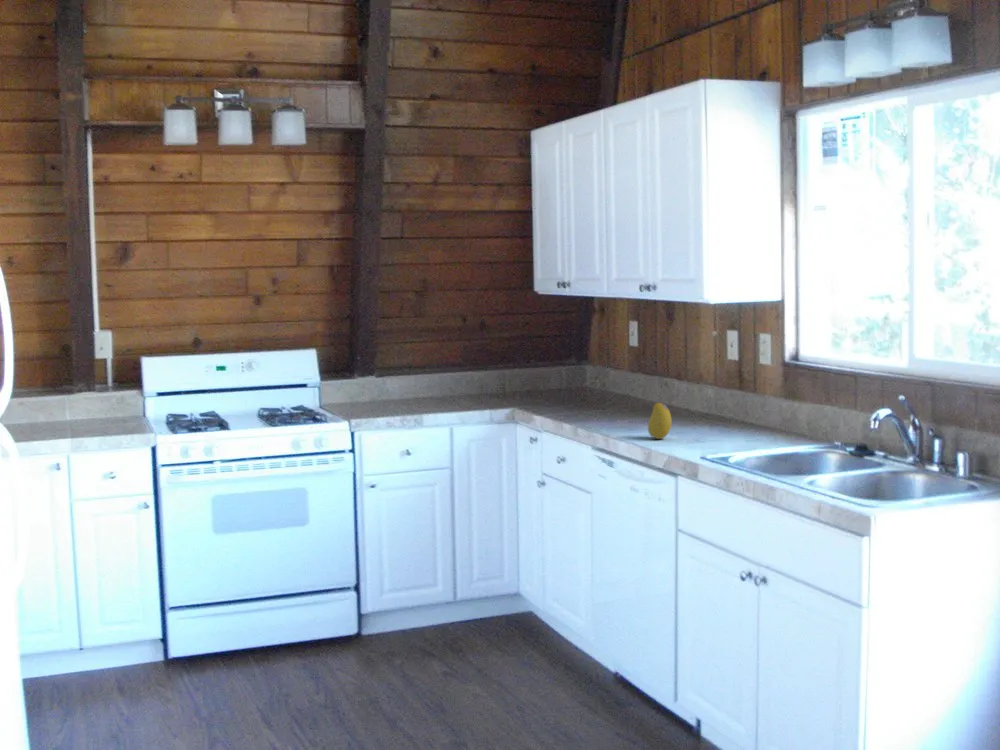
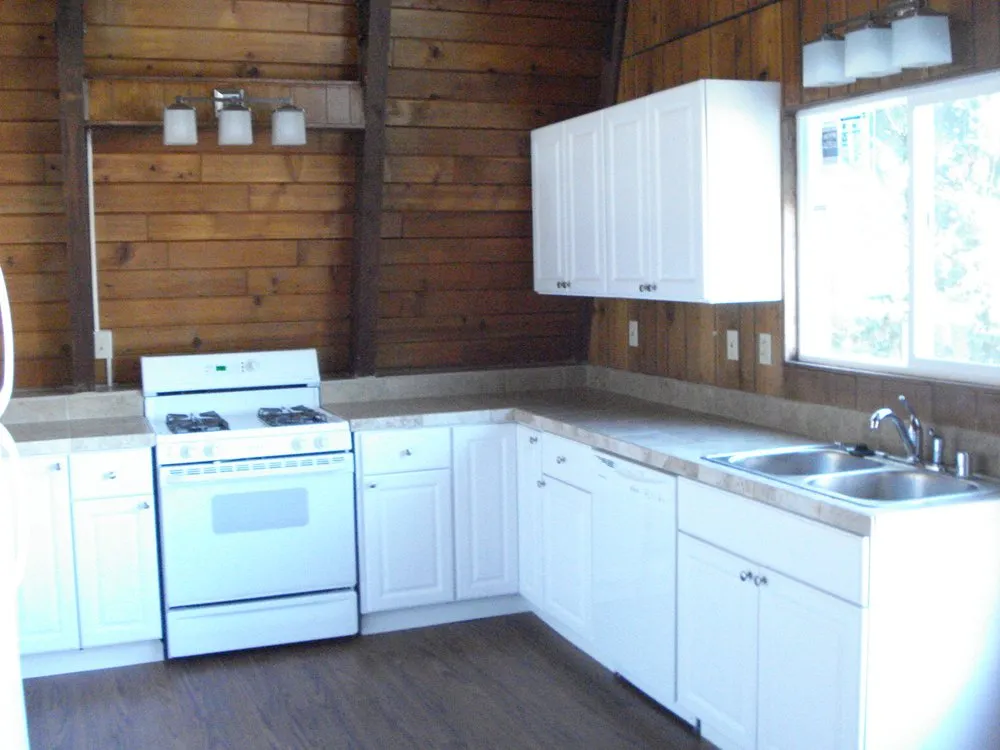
- fruit [647,402,672,440]
